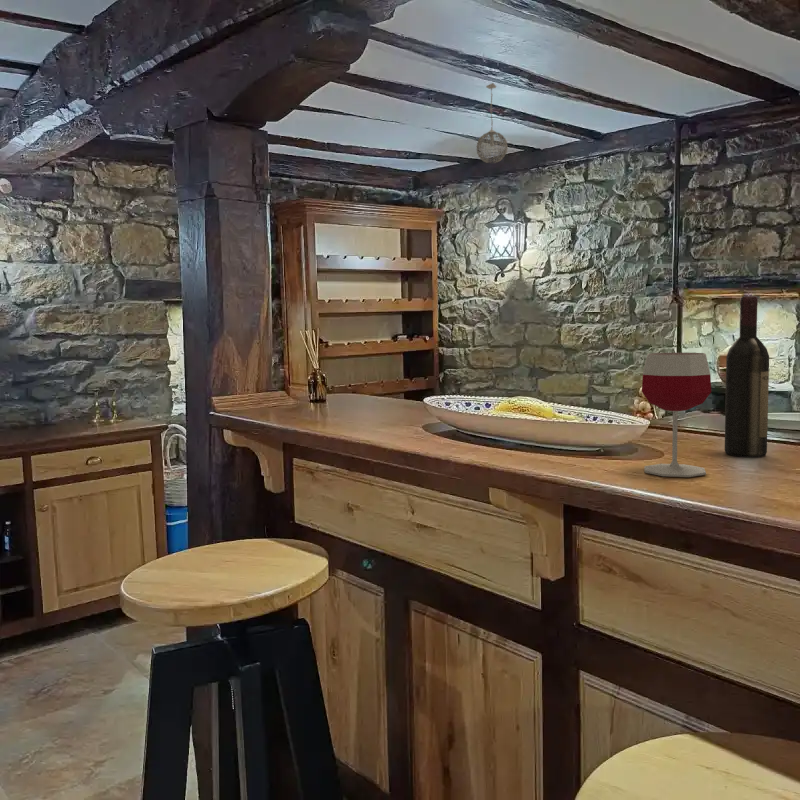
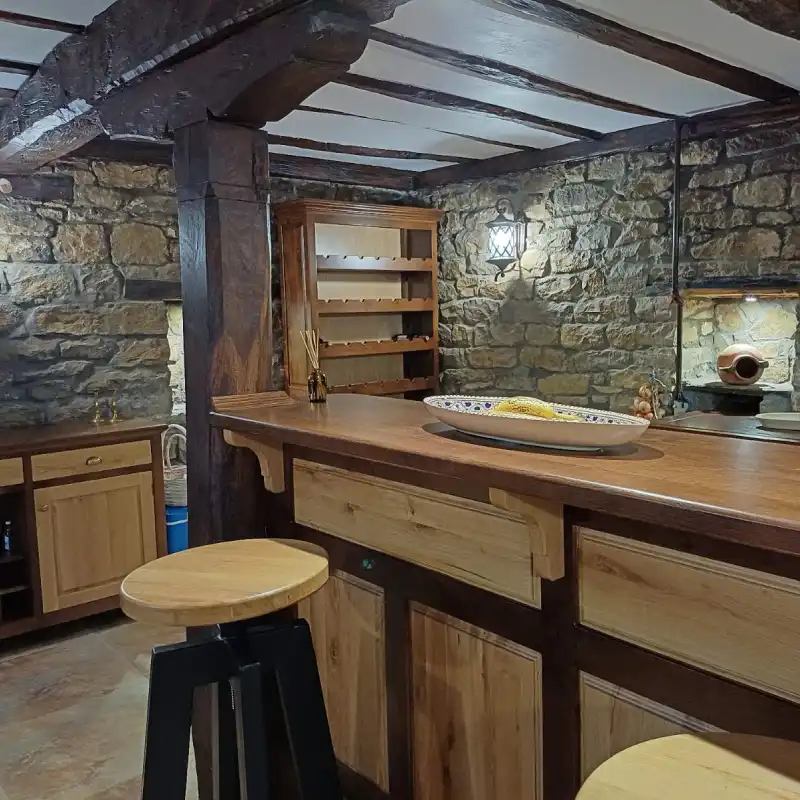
- wine bottle [724,295,770,458]
- wineglass [641,352,712,478]
- pendant light [476,82,509,164]
